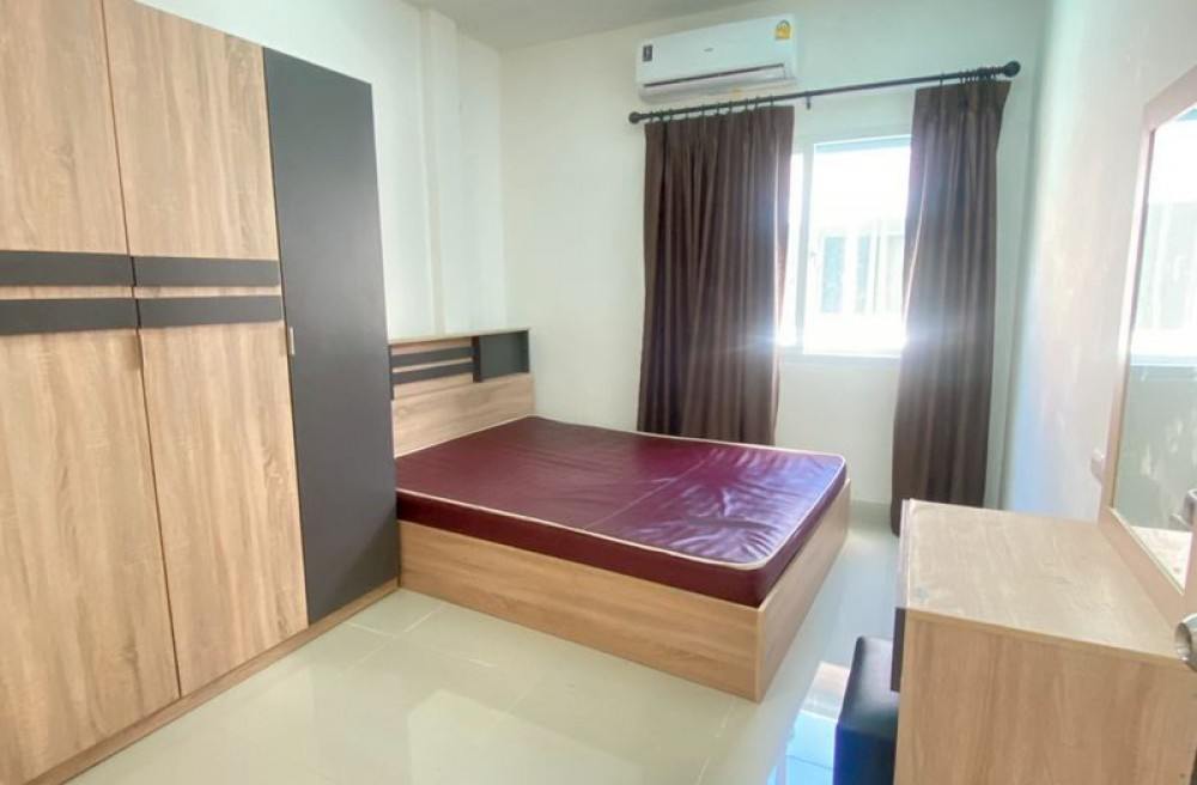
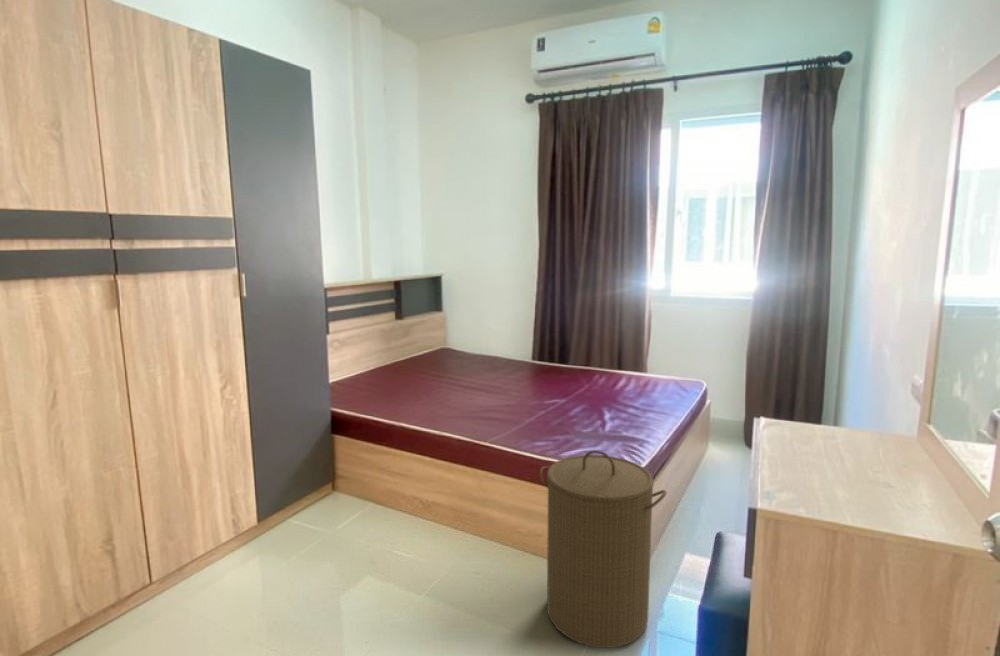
+ laundry hamper [538,449,668,649]
